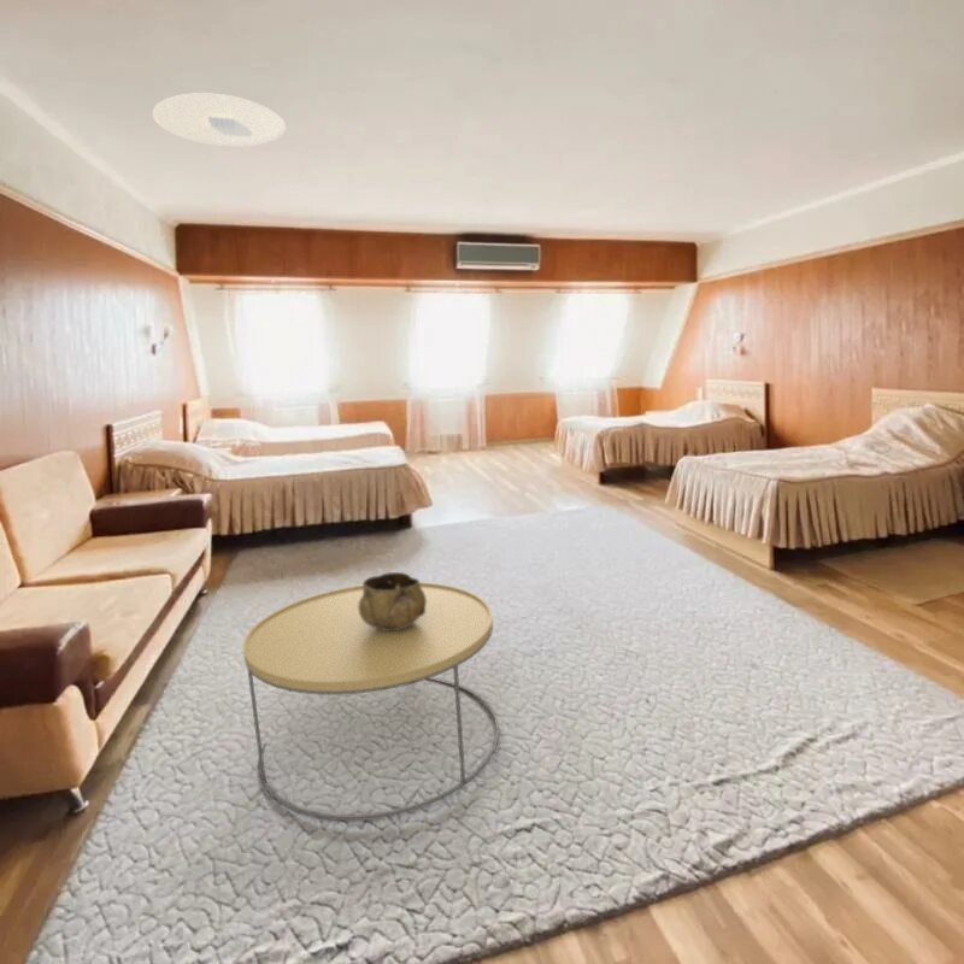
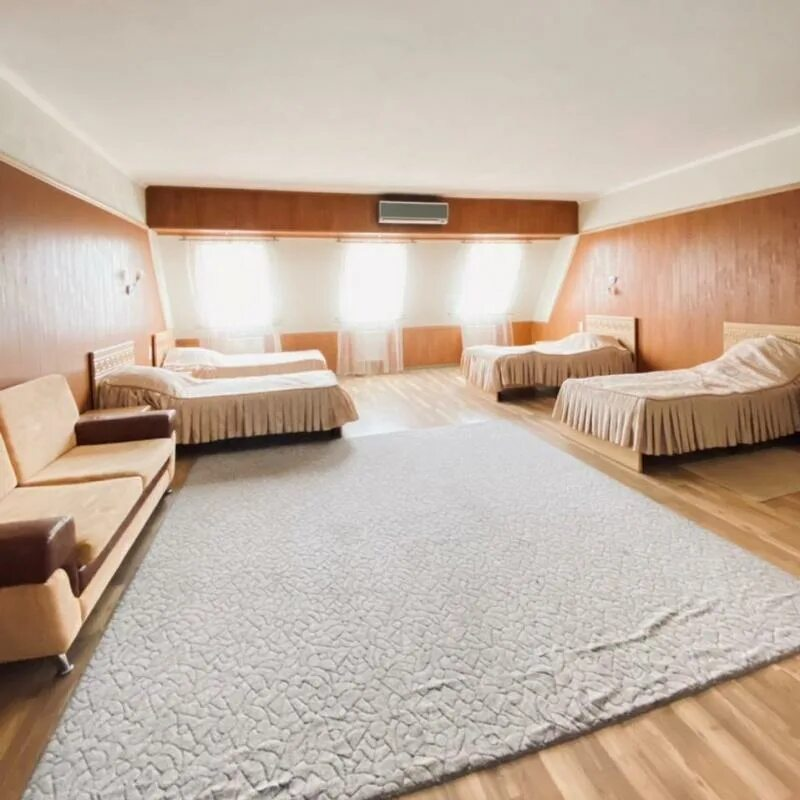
- decorative bowl [359,571,427,631]
- coffee table [242,581,500,822]
- ceiling light [152,92,287,148]
